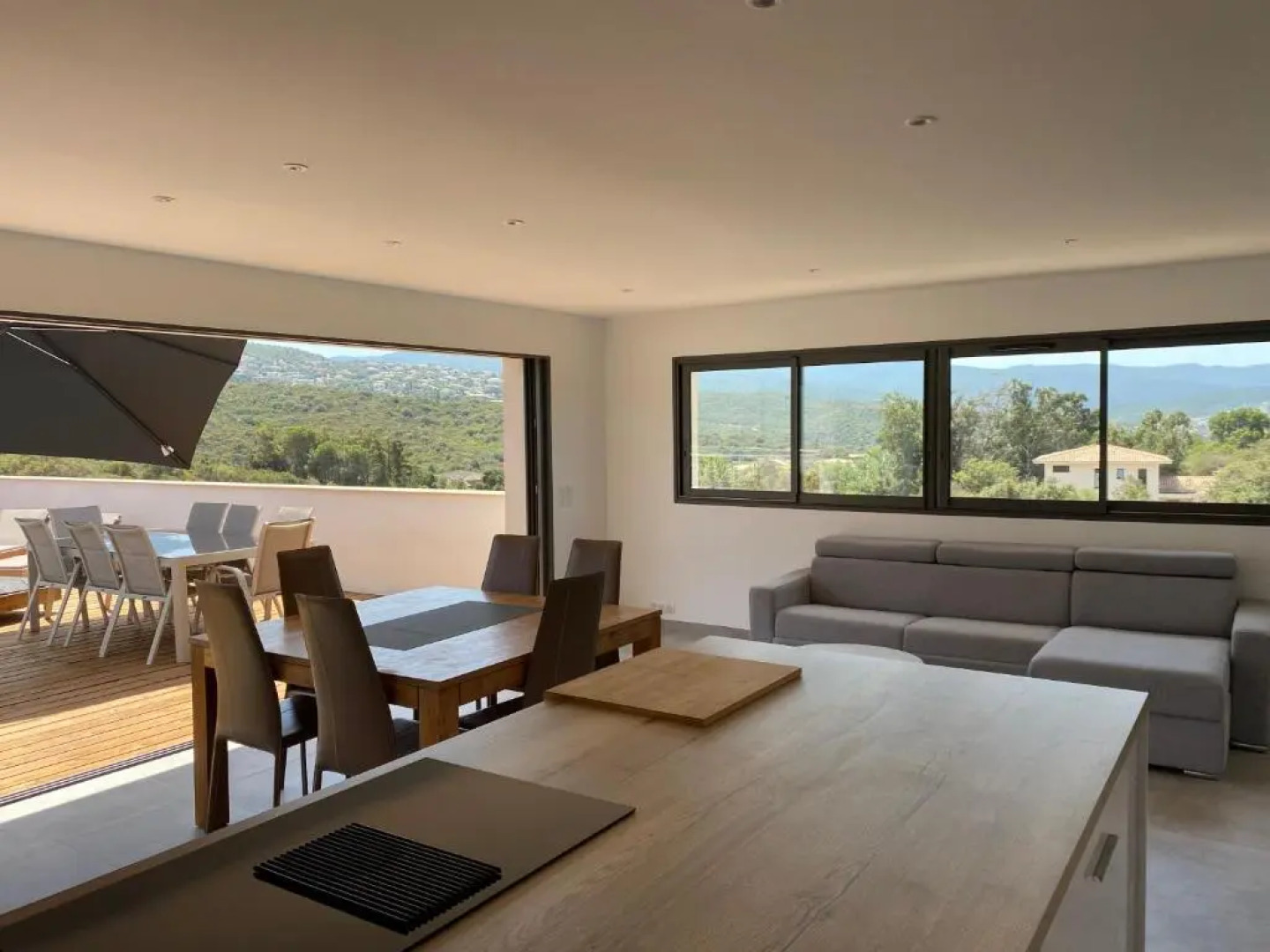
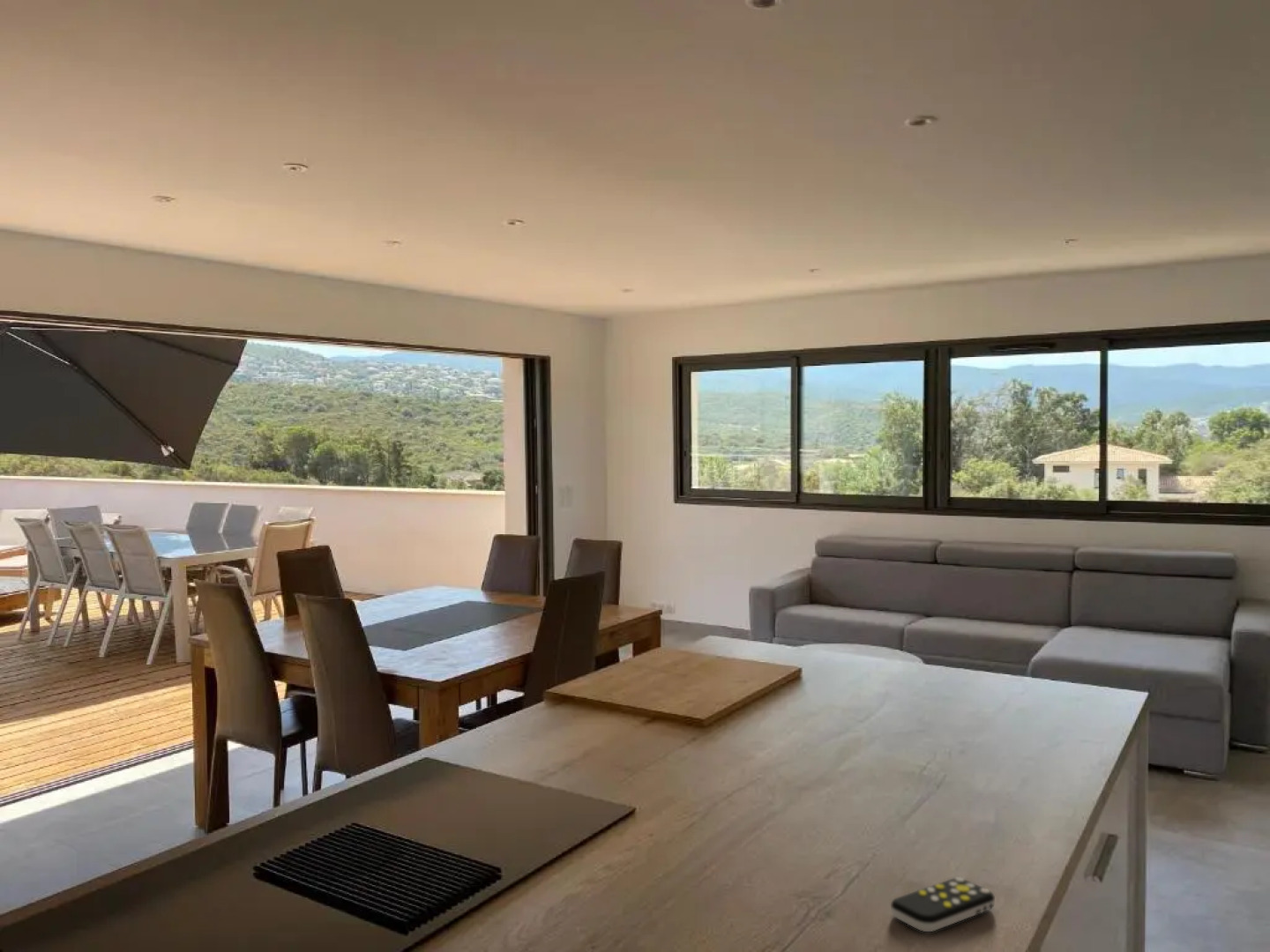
+ remote control [890,876,996,933]
